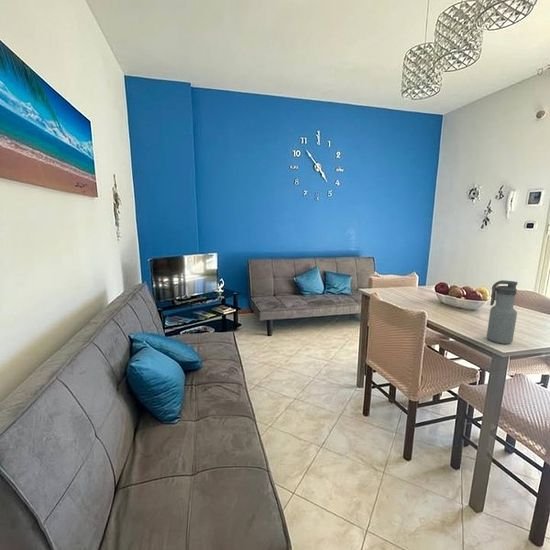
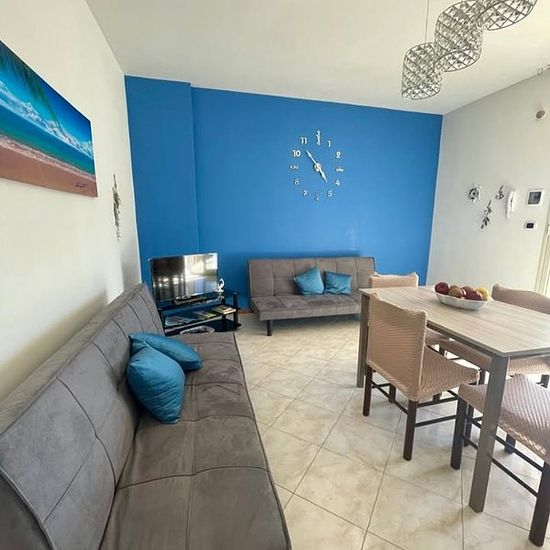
- water bottle [486,279,519,345]
